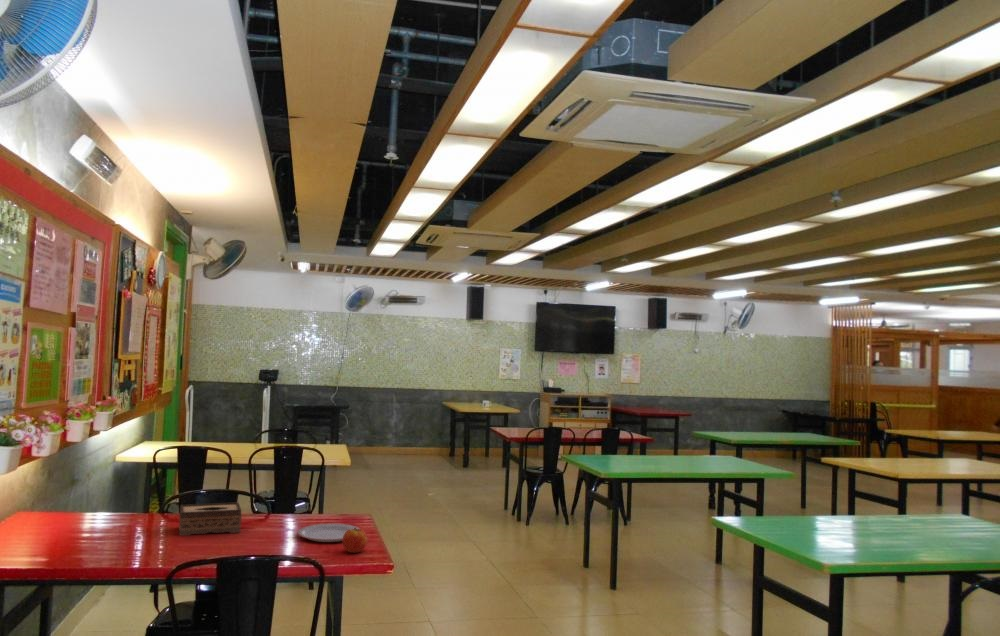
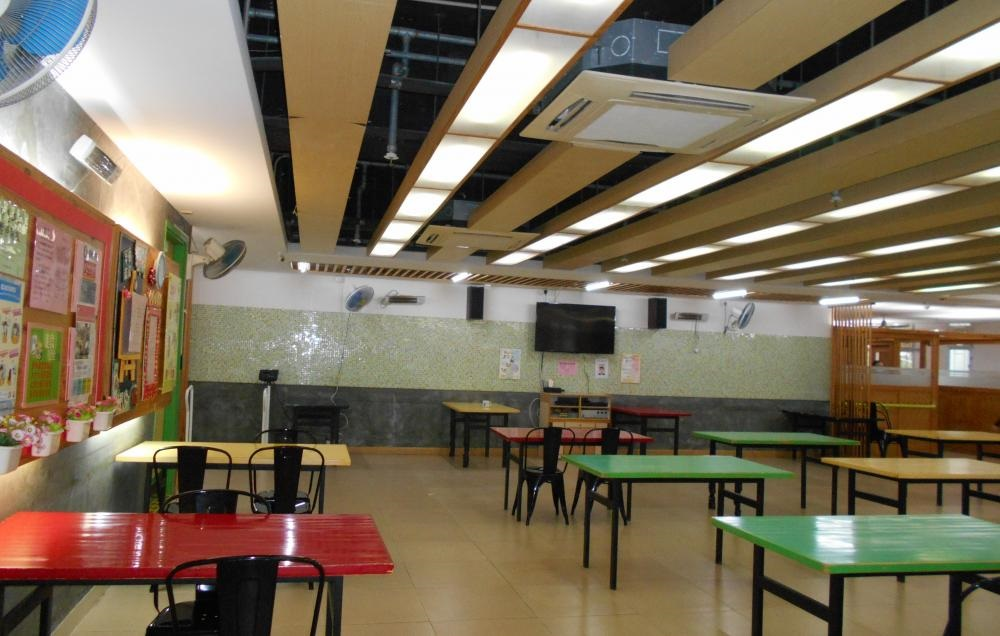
- apple [342,528,369,554]
- plate [296,523,361,543]
- tissue box [178,501,243,537]
